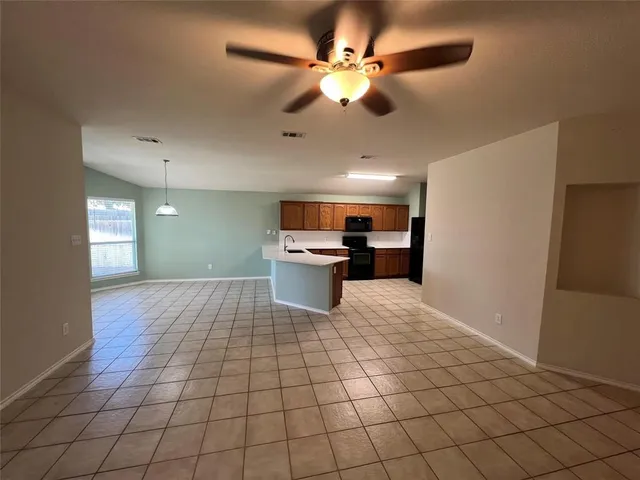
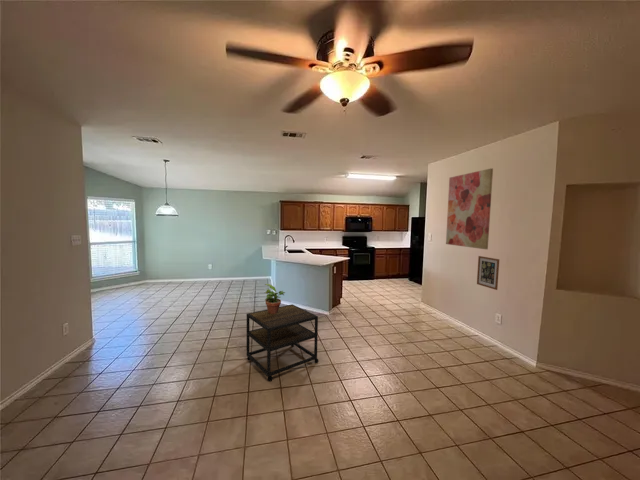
+ wall art [476,255,500,291]
+ wall art [445,167,494,250]
+ side table [246,303,320,382]
+ potted plant [264,283,286,314]
